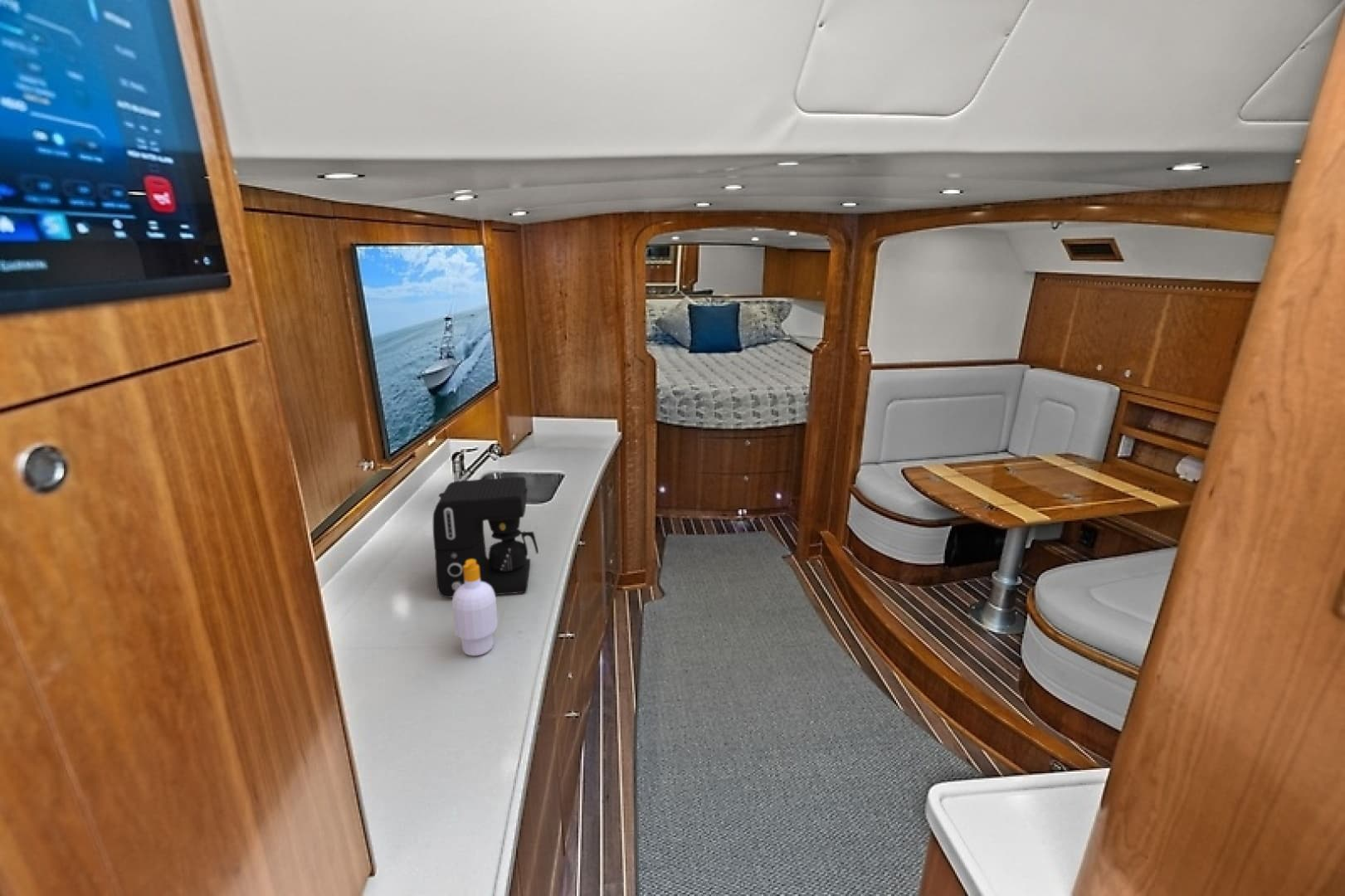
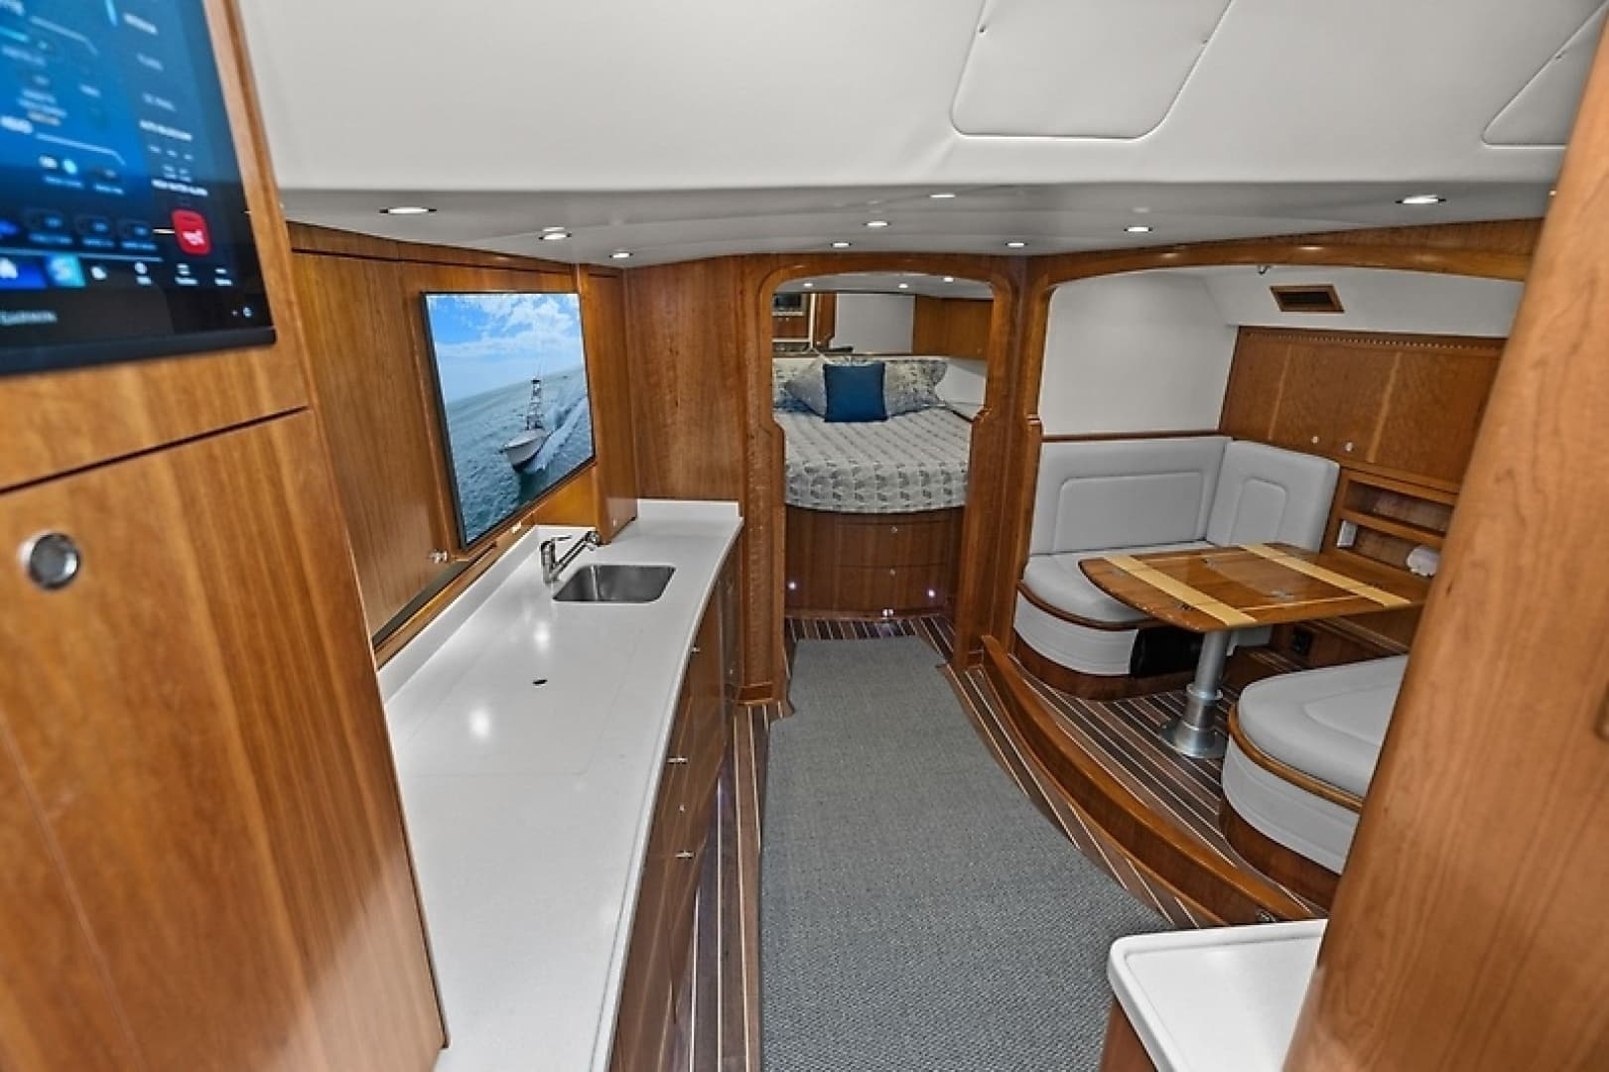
- soap bottle [451,559,499,656]
- coffee maker [432,476,539,598]
